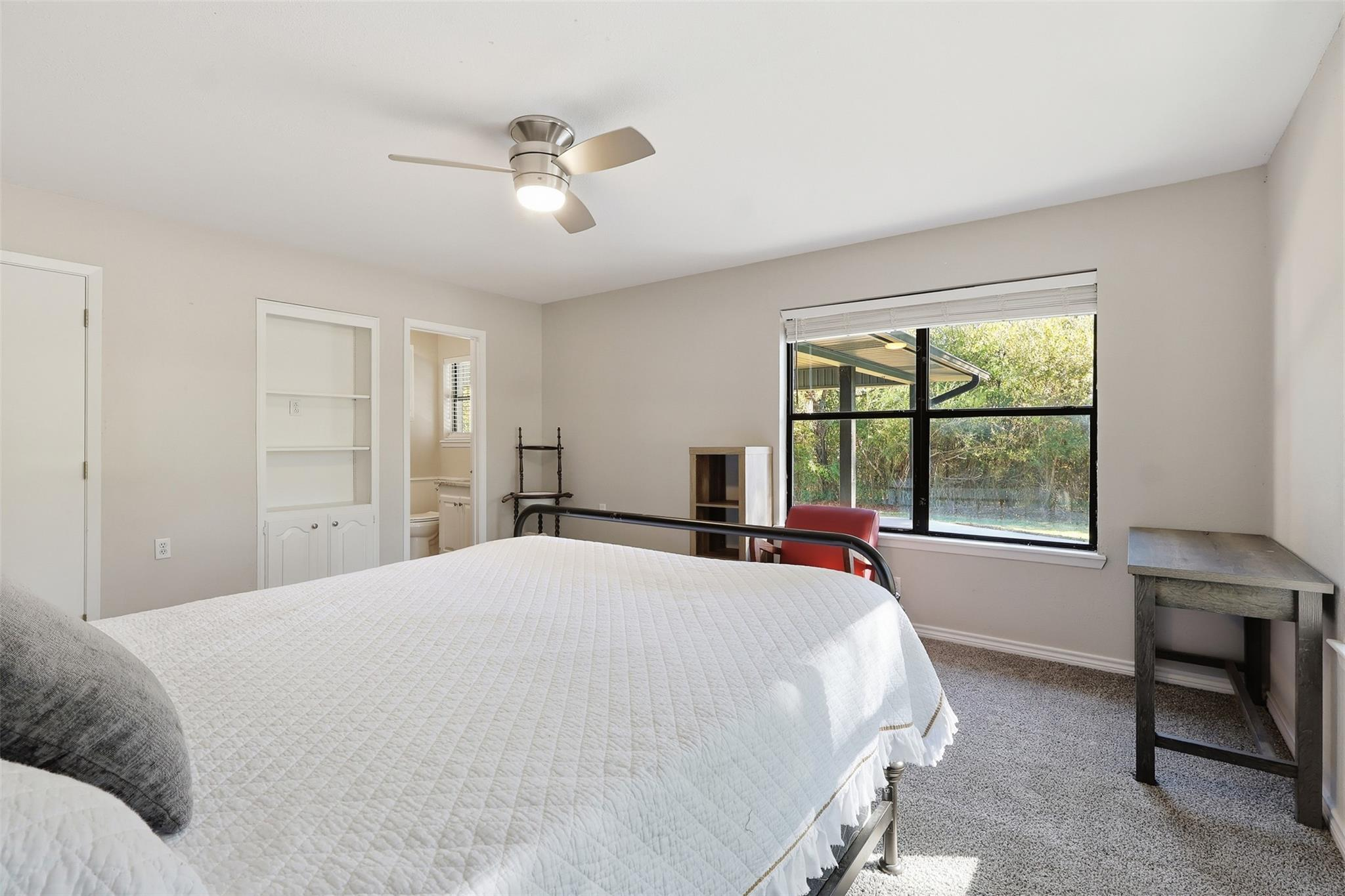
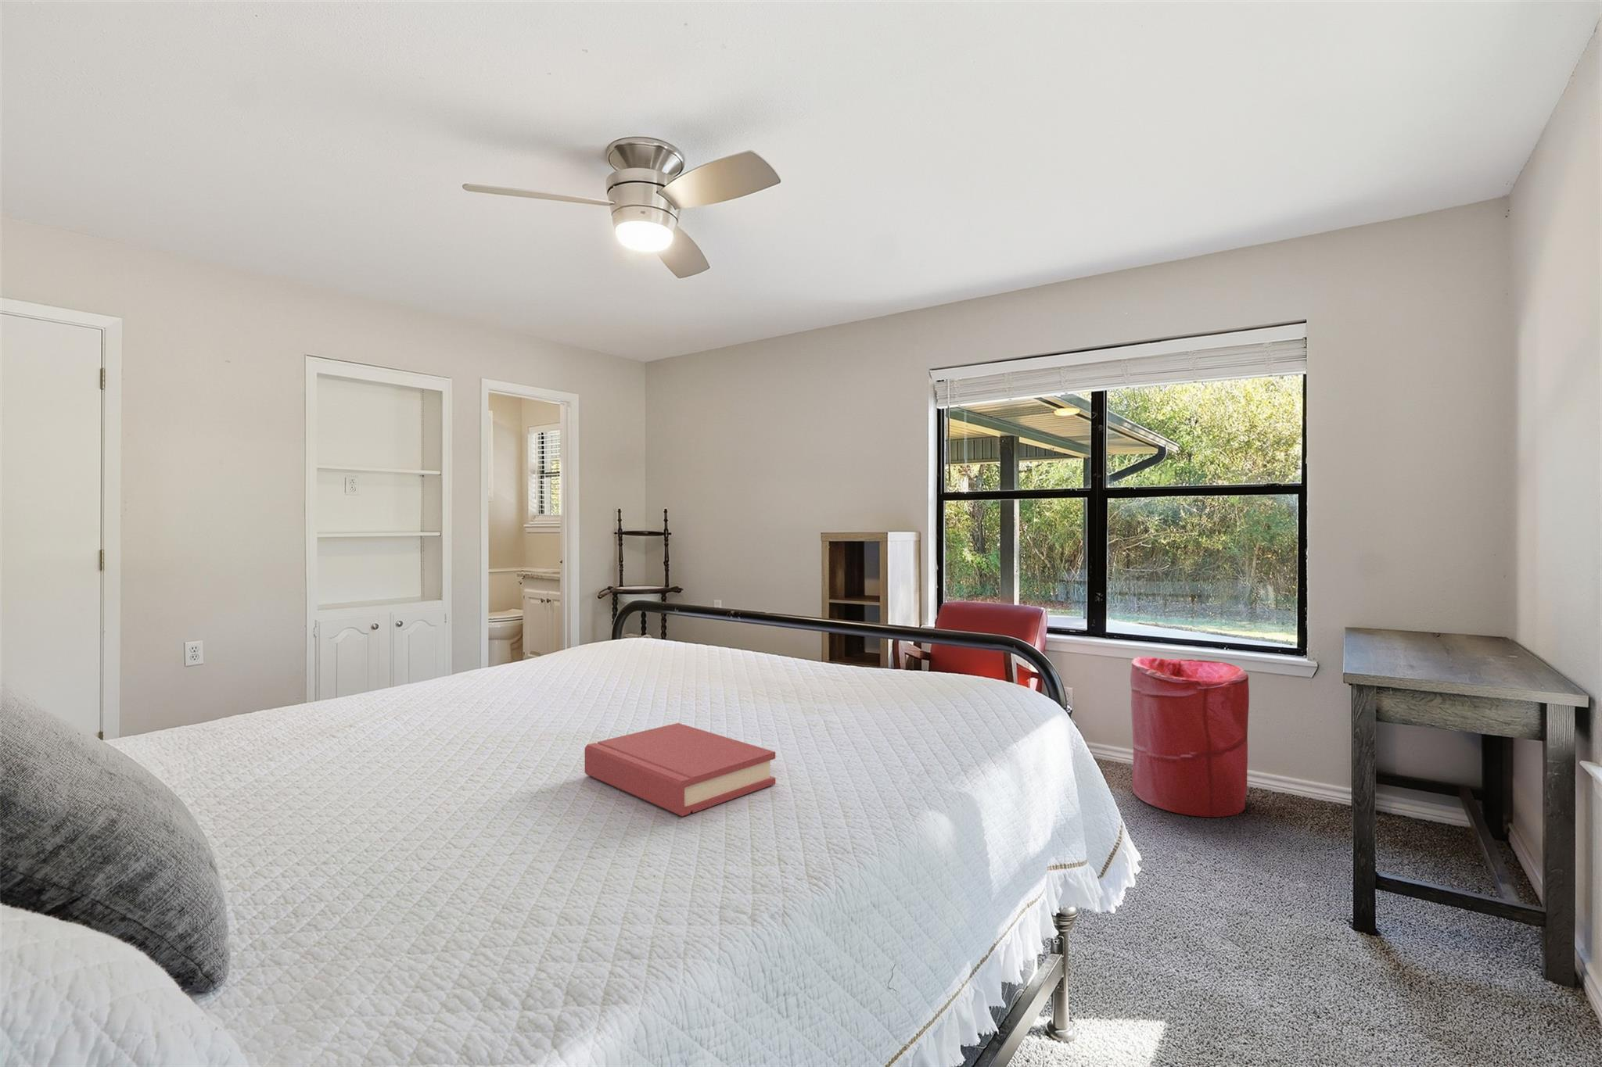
+ laundry hamper [1129,656,1249,818]
+ hardback book [585,723,775,817]
